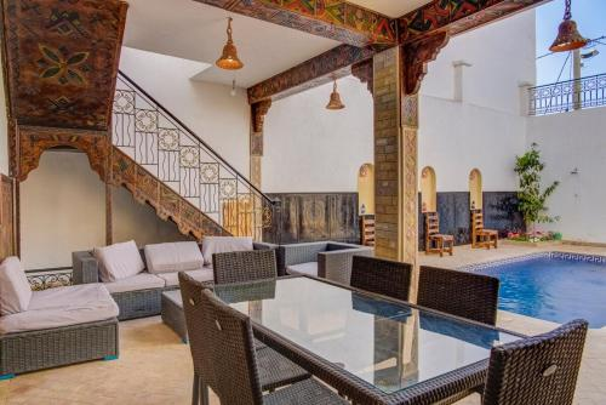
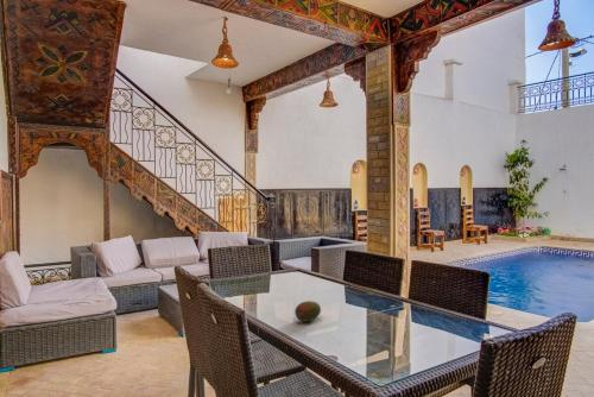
+ fruit [293,300,322,323]
